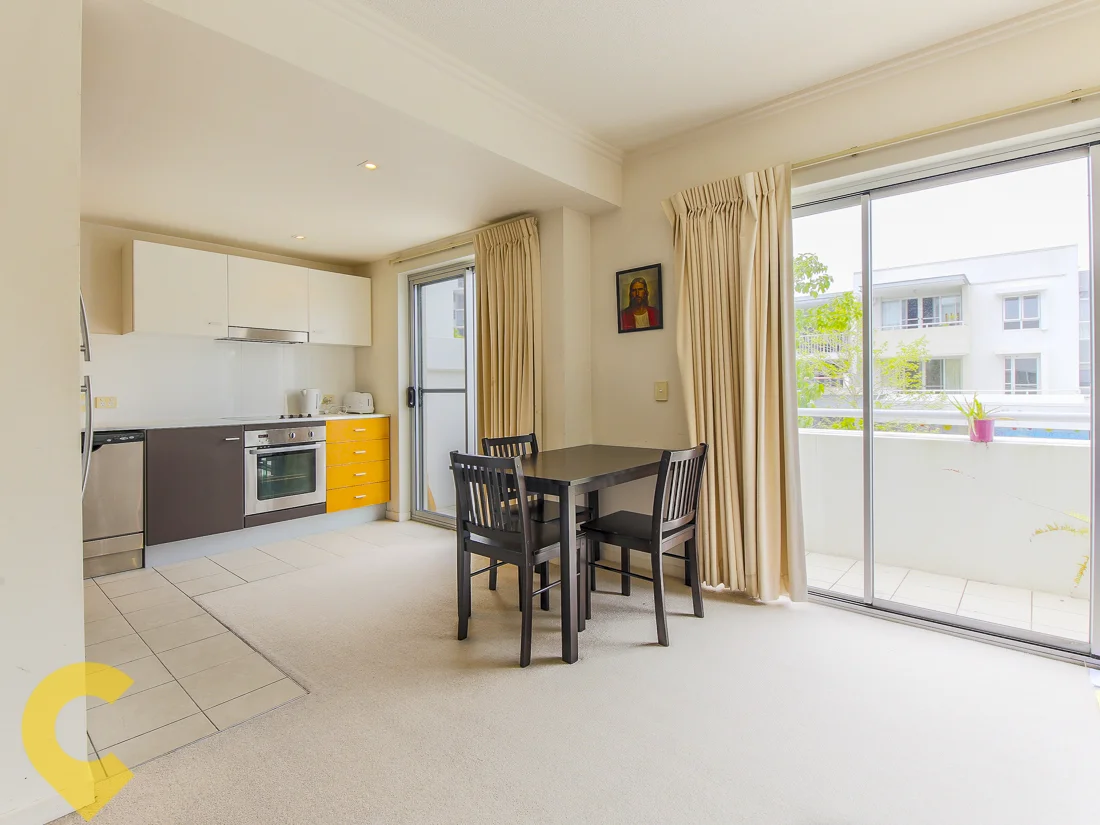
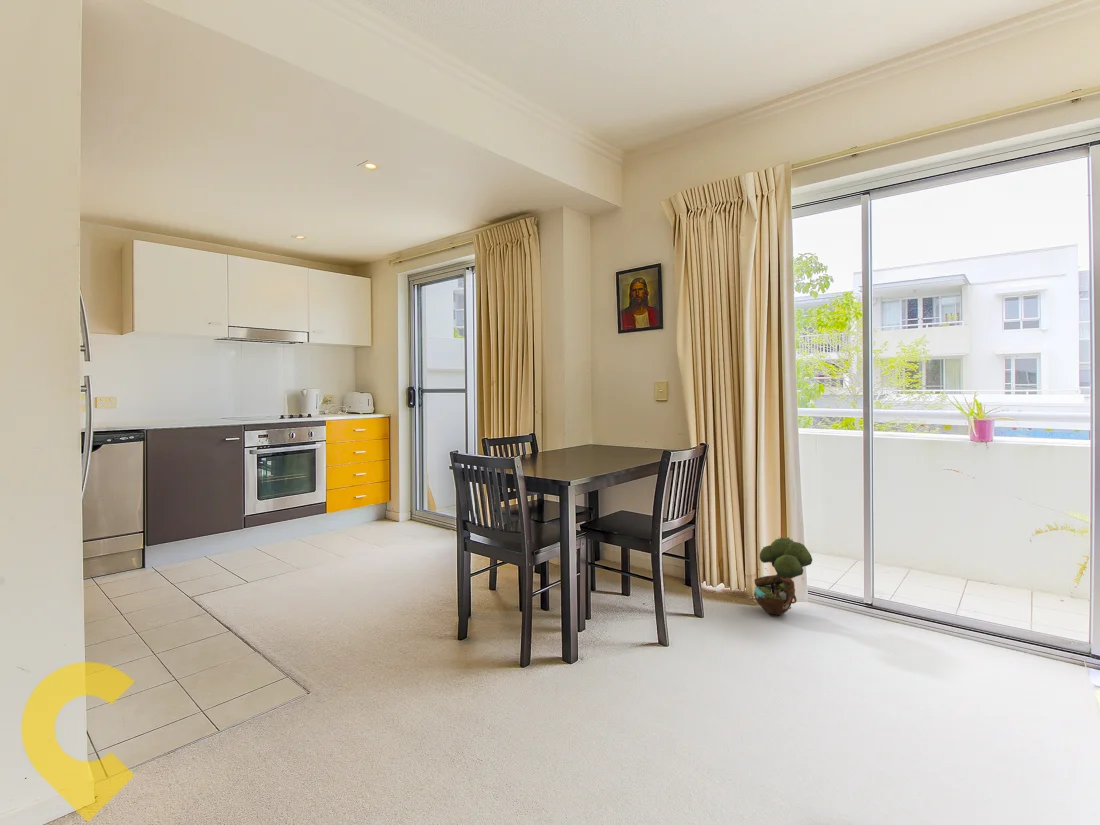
+ decorative tree [753,536,813,616]
